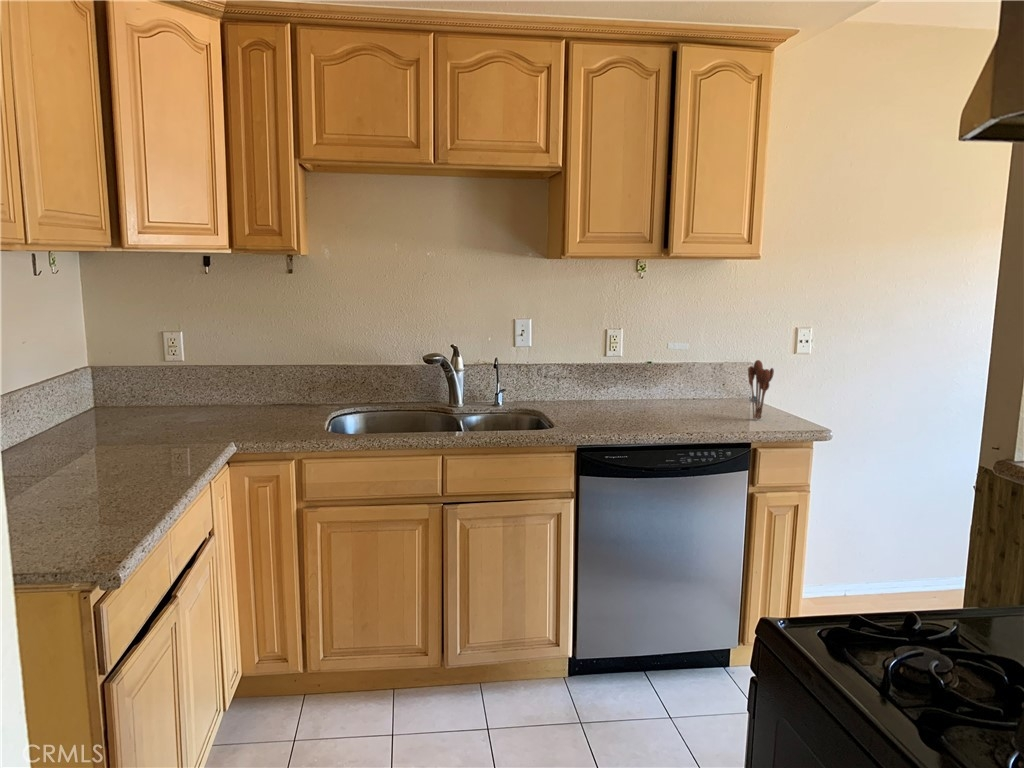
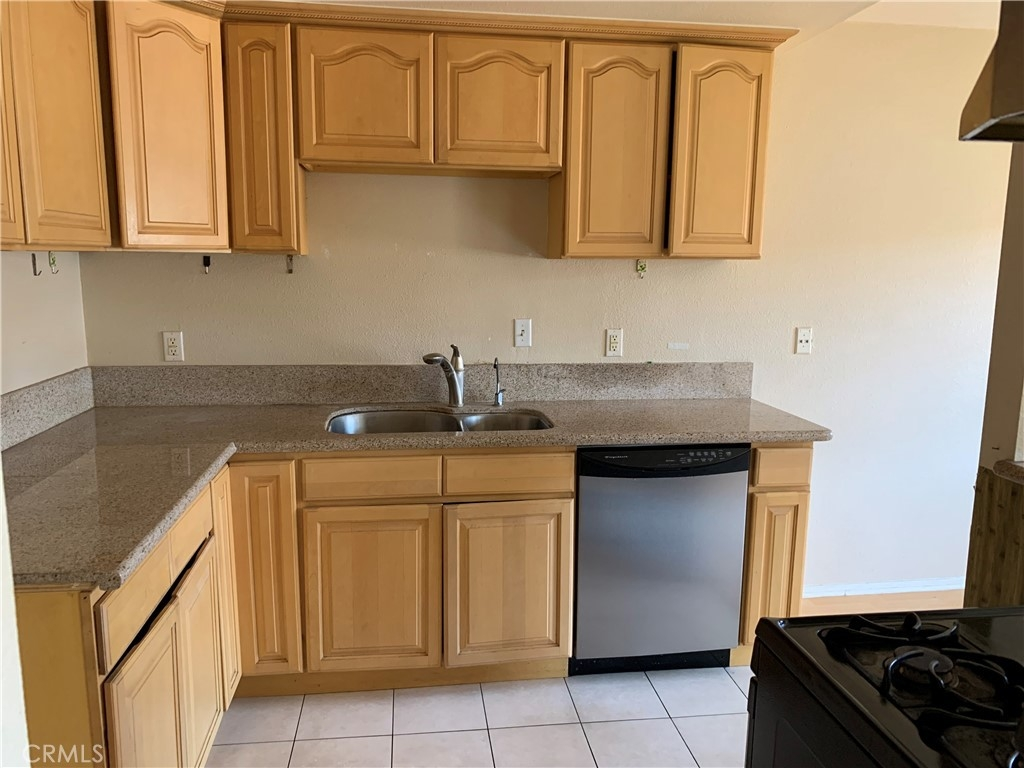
- utensil holder [747,359,775,420]
